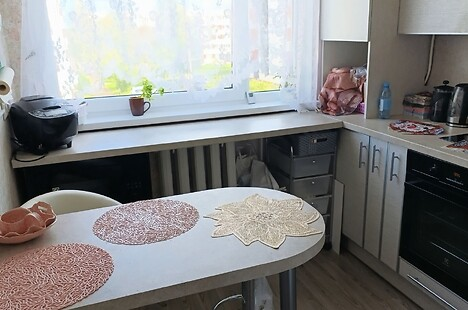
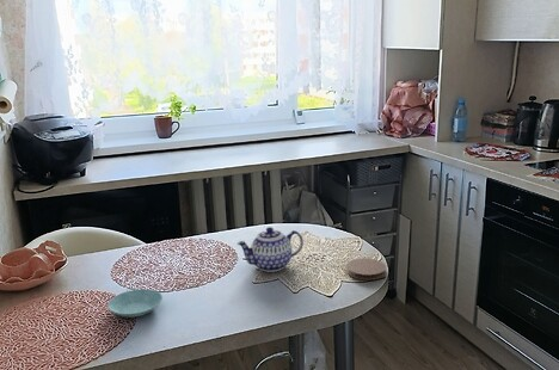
+ coaster [345,258,387,280]
+ saucer [108,288,164,319]
+ teapot [236,226,305,273]
